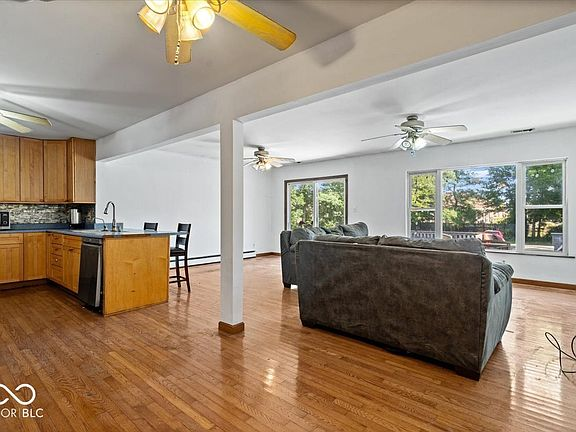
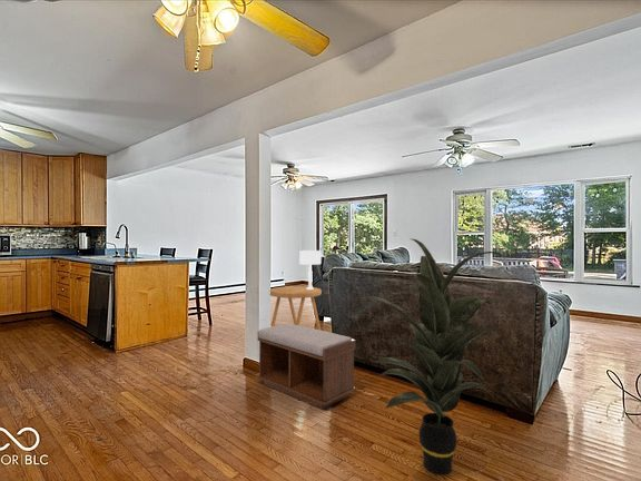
+ indoor plant [357,237,506,475]
+ bench [257,323,356,410]
+ table lamp [298,249,322,289]
+ side table [269,285,323,331]
